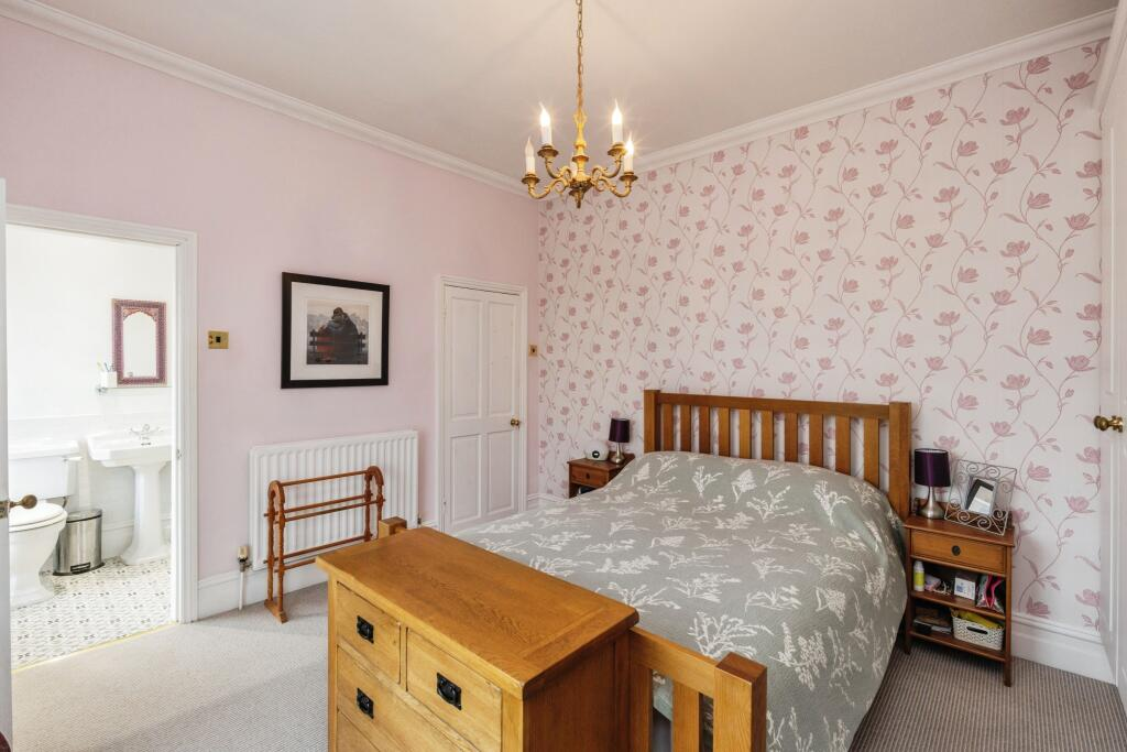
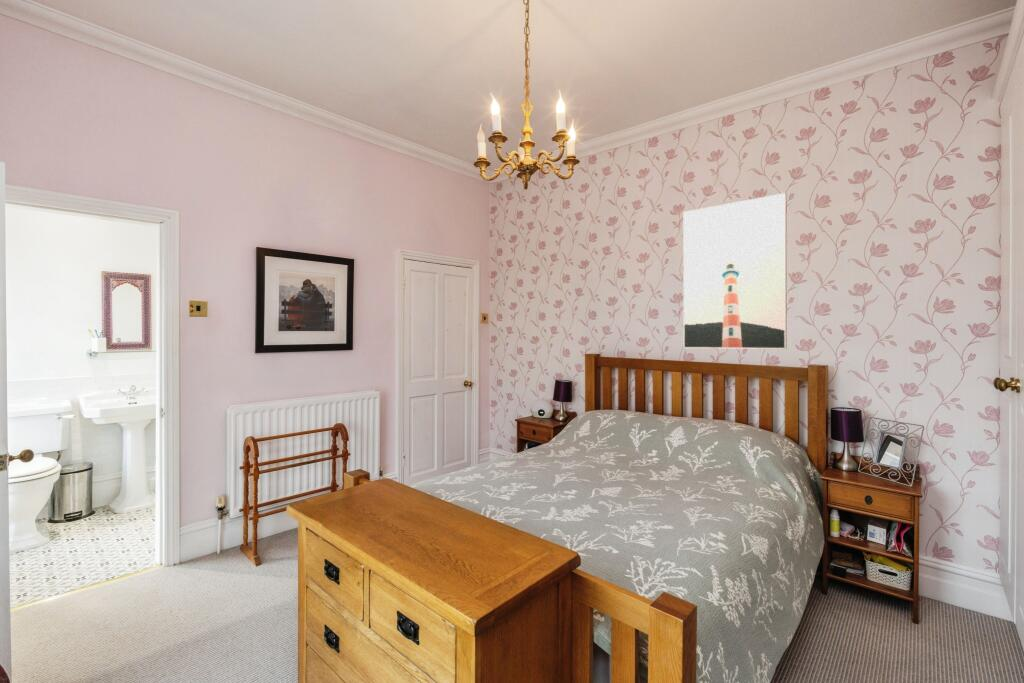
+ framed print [683,192,788,350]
